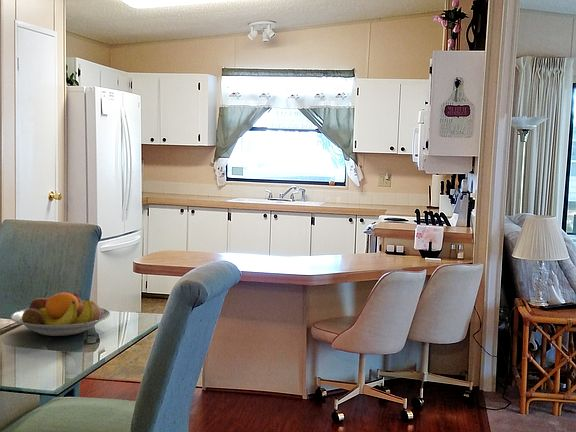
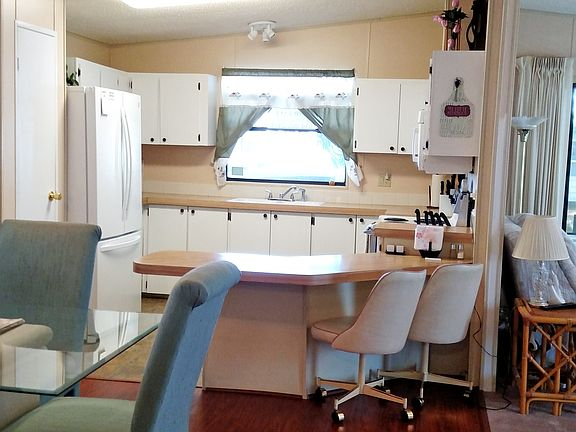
- fruit bowl [10,291,111,337]
